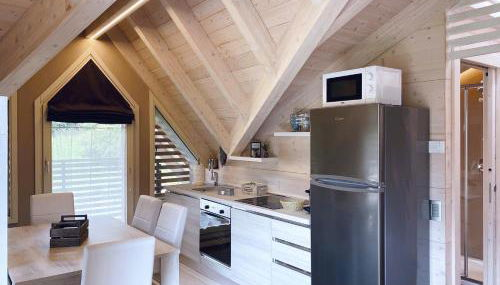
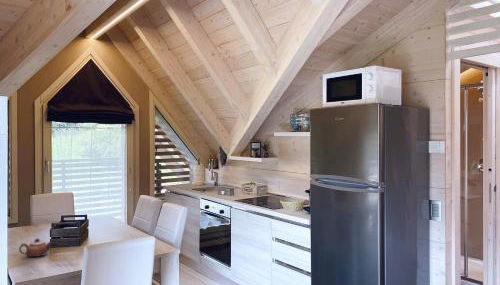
+ teapot [18,237,54,258]
